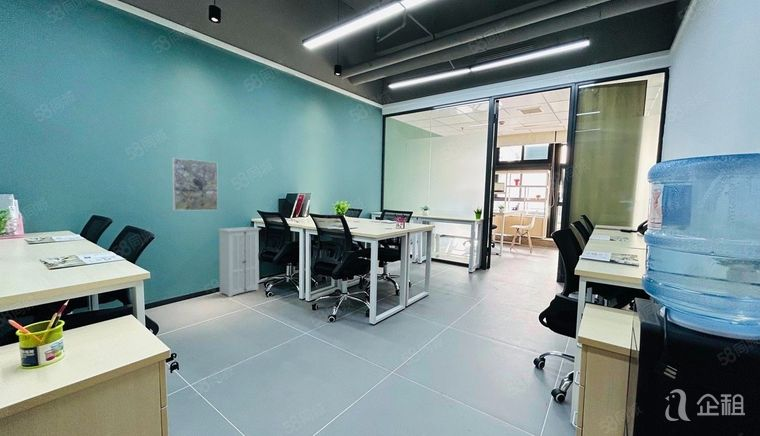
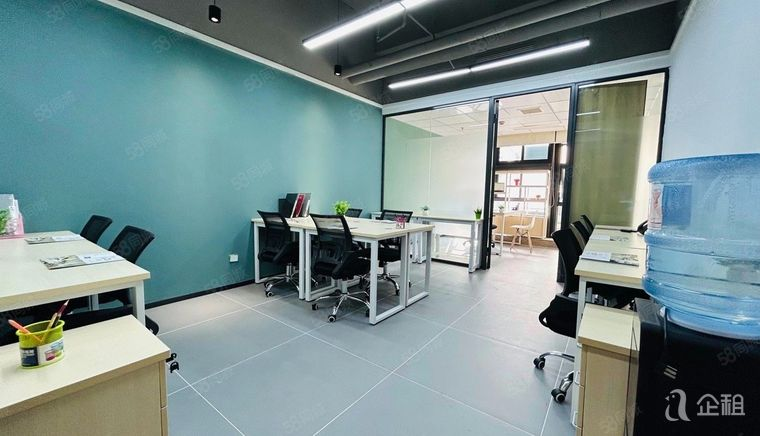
- storage cabinet [216,226,262,298]
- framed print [171,157,219,212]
